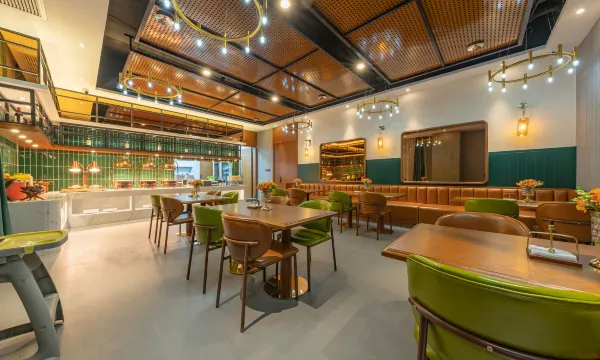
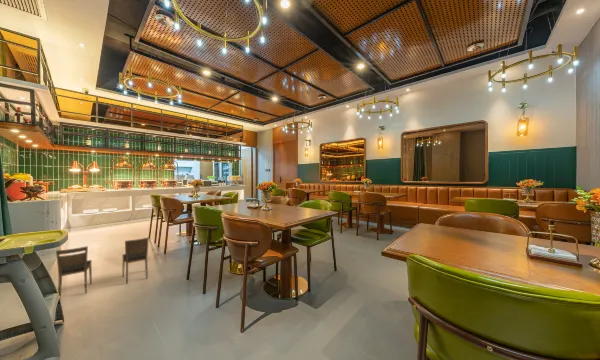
+ dining chair [55,237,150,300]
